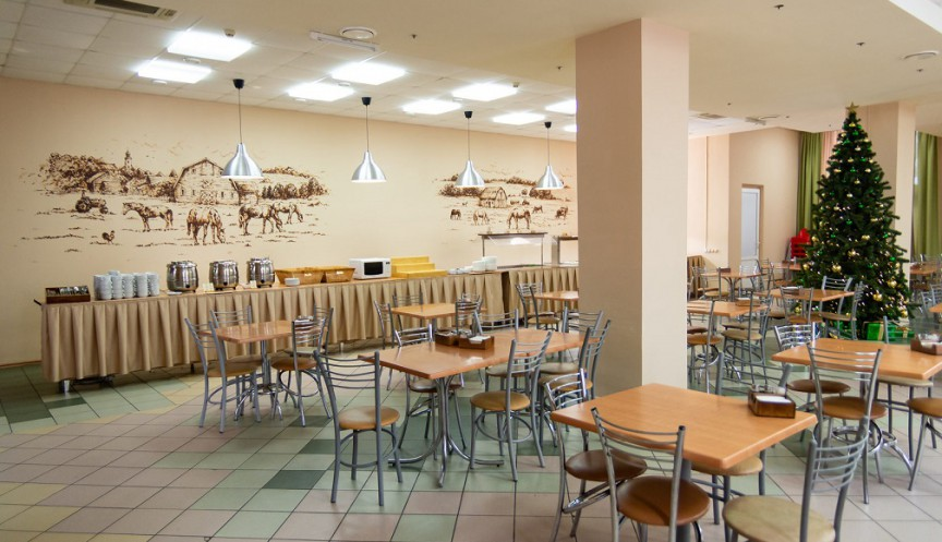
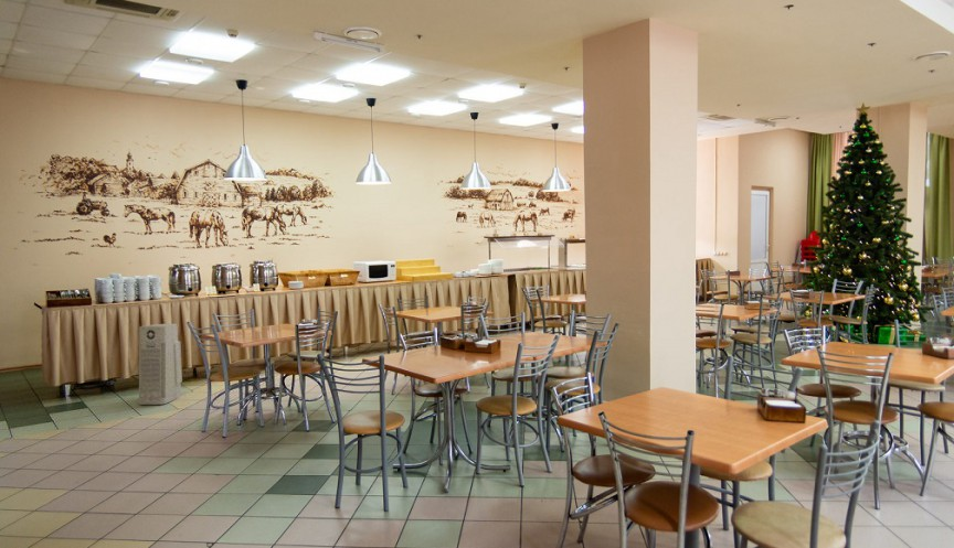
+ air purifier [138,323,183,406]
